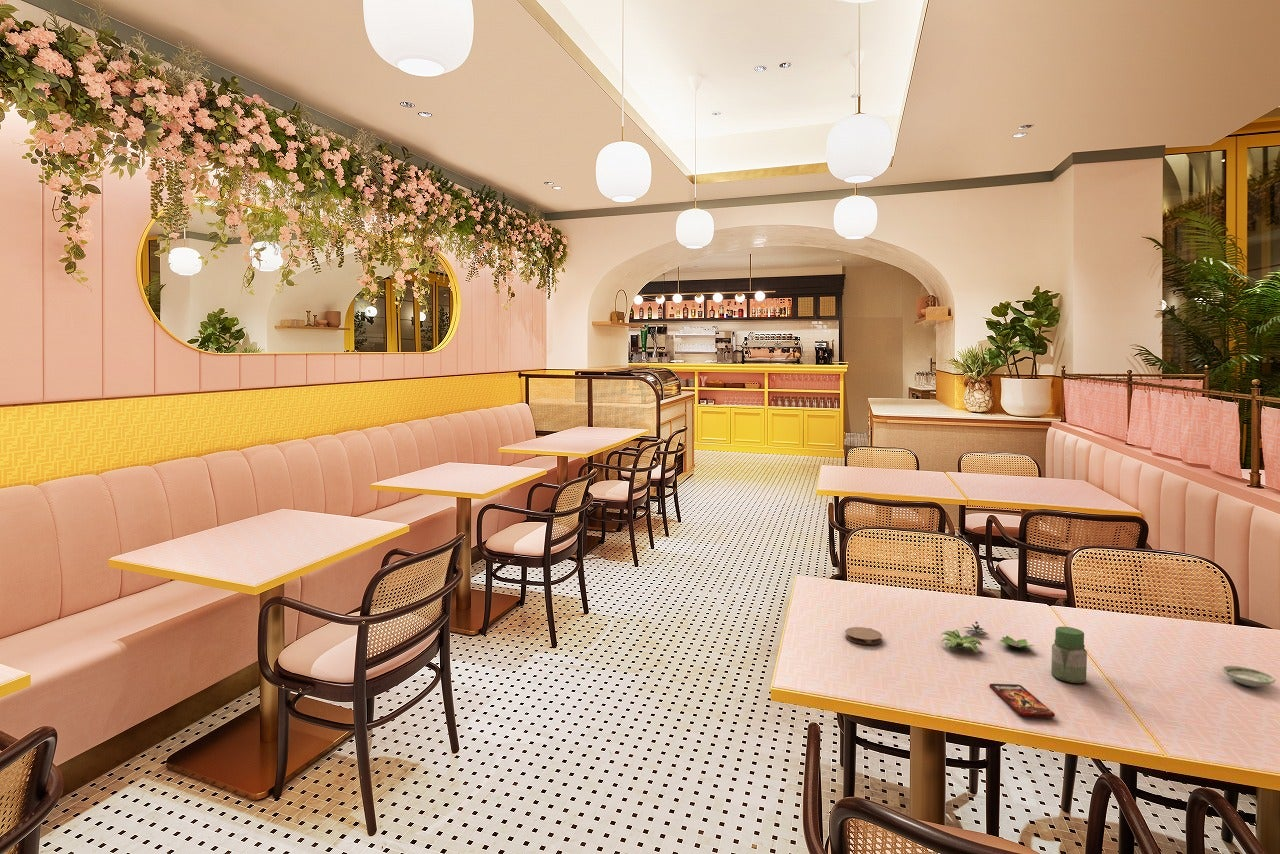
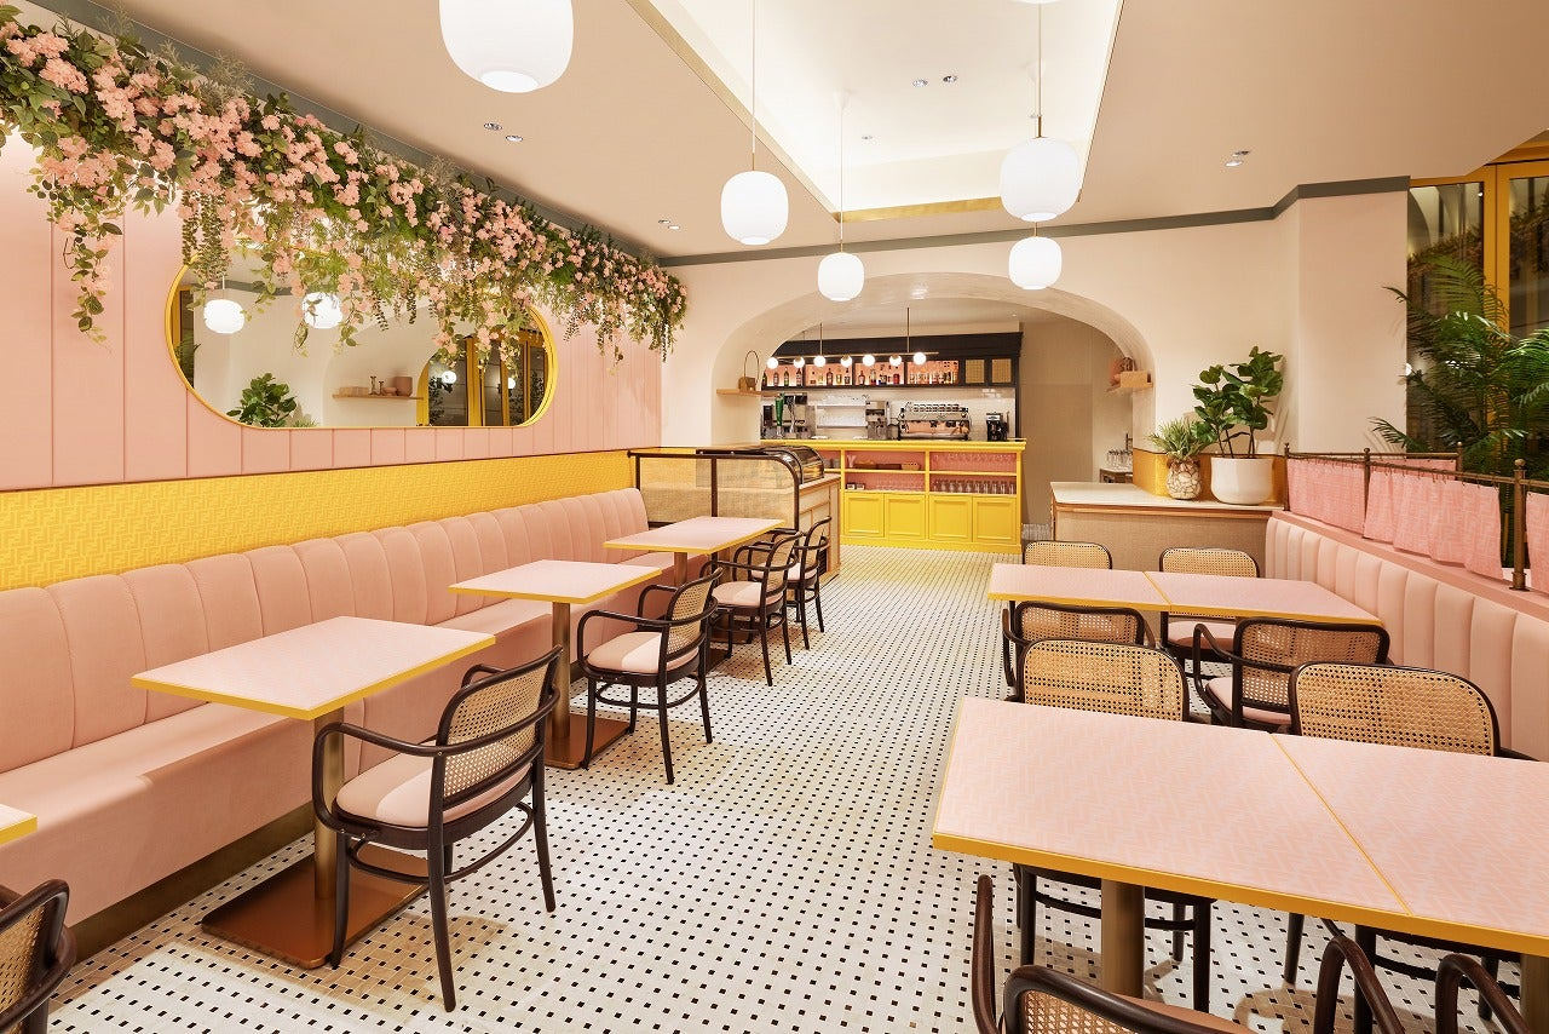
- saucer [1220,664,1276,688]
- jar [1050,626,1088,684]
- flower [940,620,1035,653]
- smartphone [988,683,1056,718]
- coaster [844,626,883,645]
